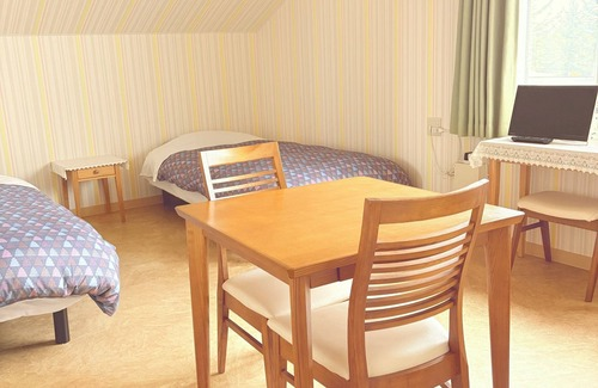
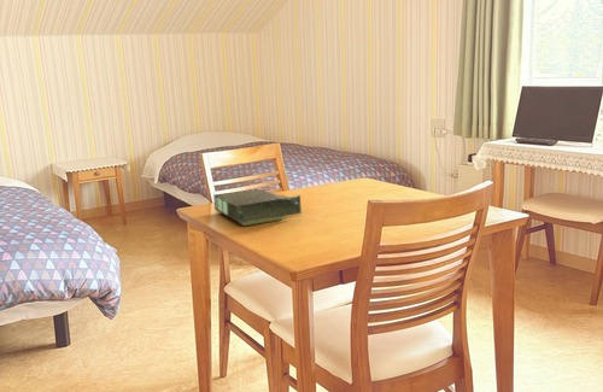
+ box [212,188,303,227]
